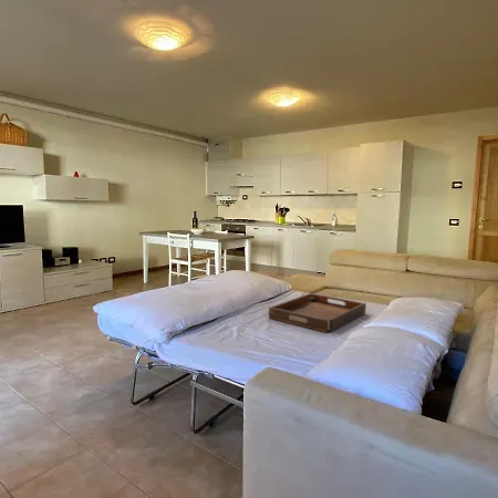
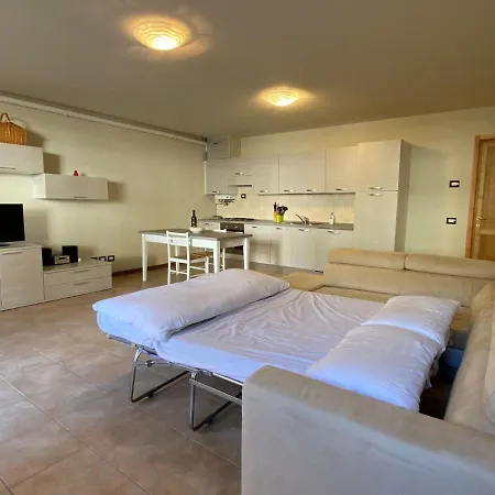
- serving tray [268,292,367,333]
